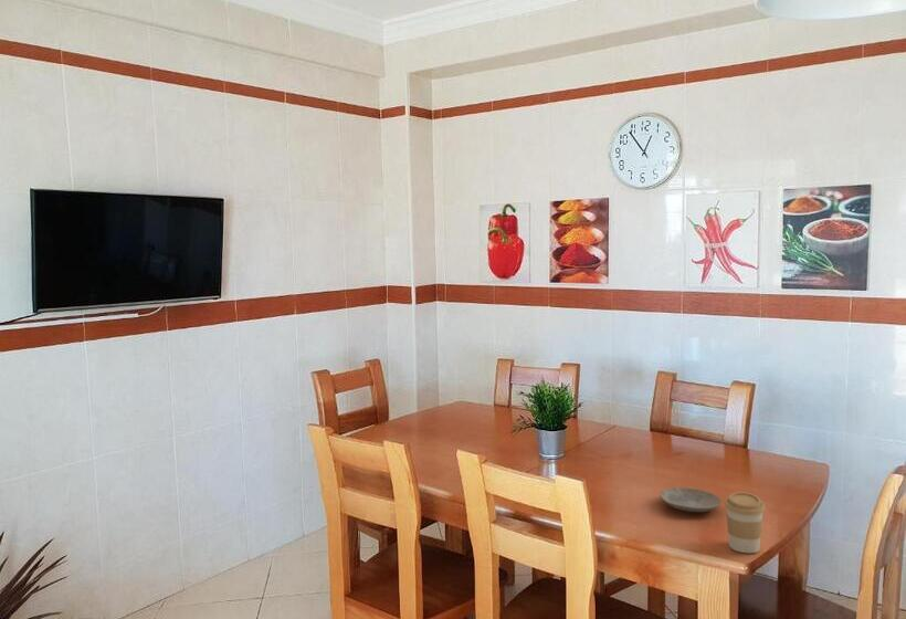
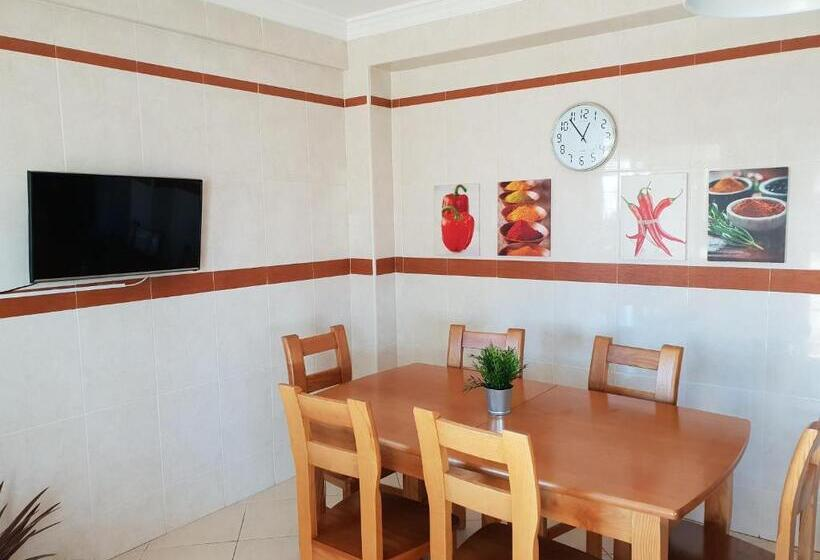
- plate [659,486,723,513]
- coffee cup [724,491,767,554]
